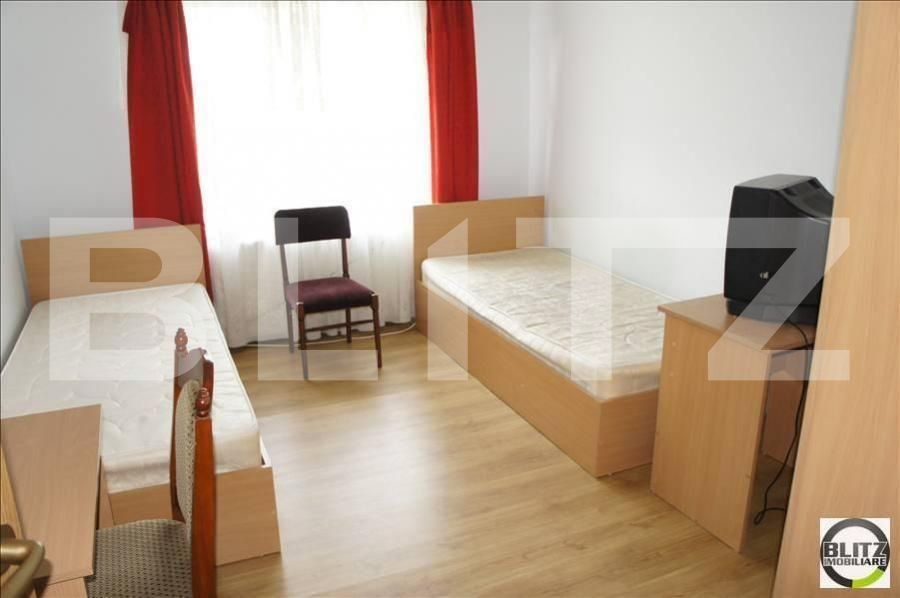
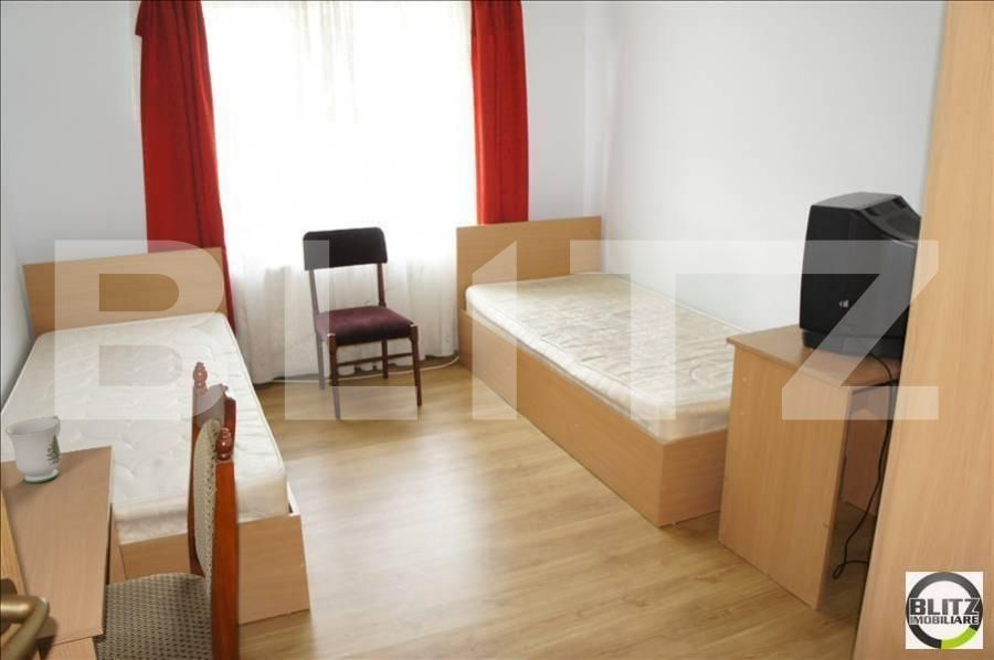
+ mug [4,414,63,485]
